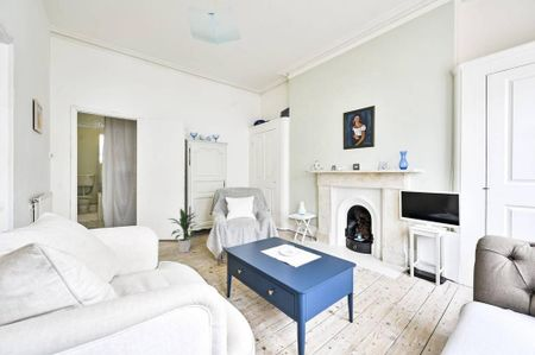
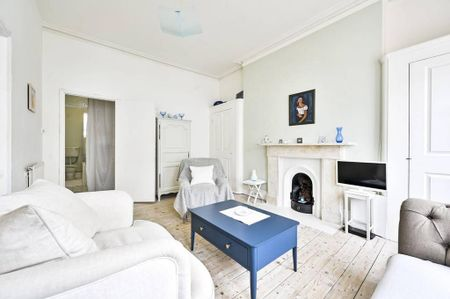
- indoor plant [166,208,202,254]
